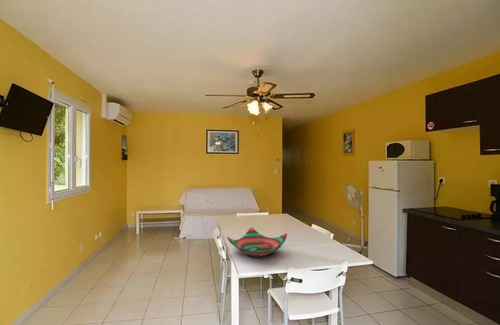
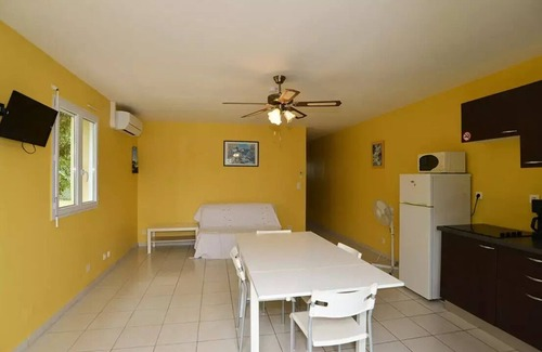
- decorative bowl [226,227,288,258]
